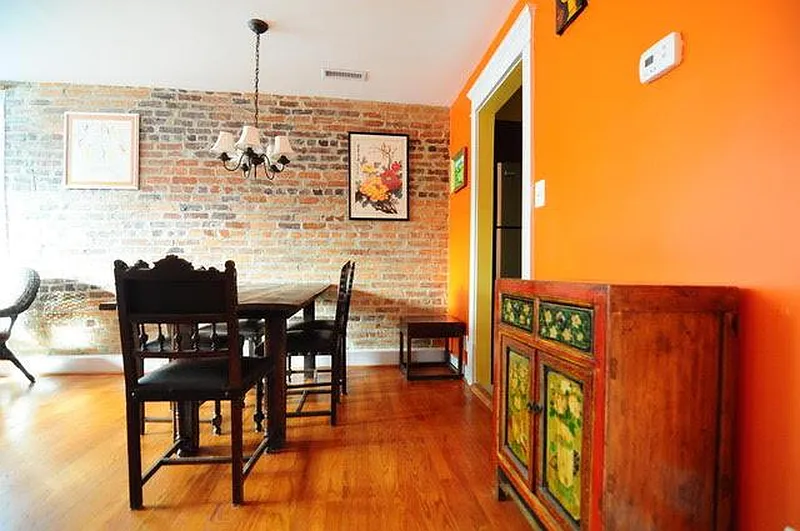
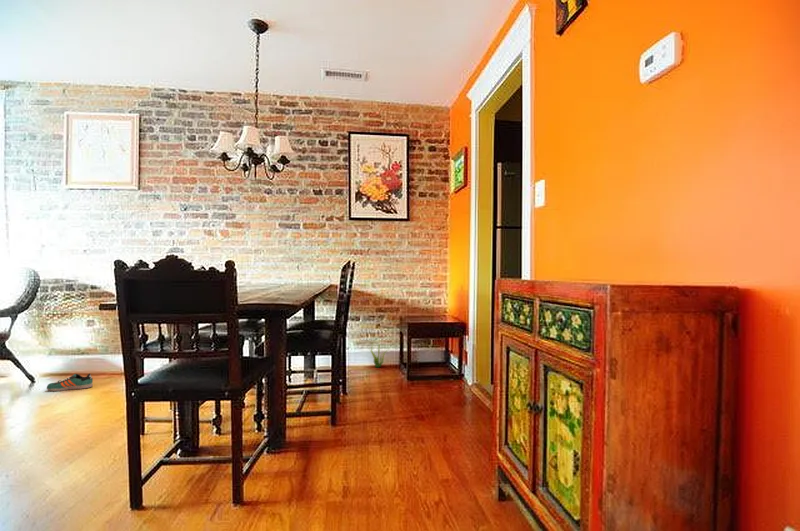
+ decorative plant [368,339,390,369]
+ sneaker [46,373,94,392]
